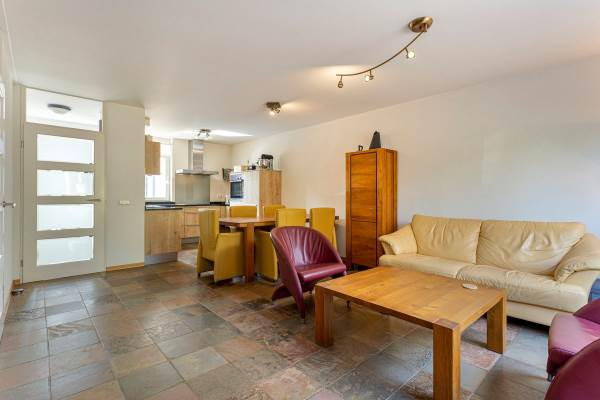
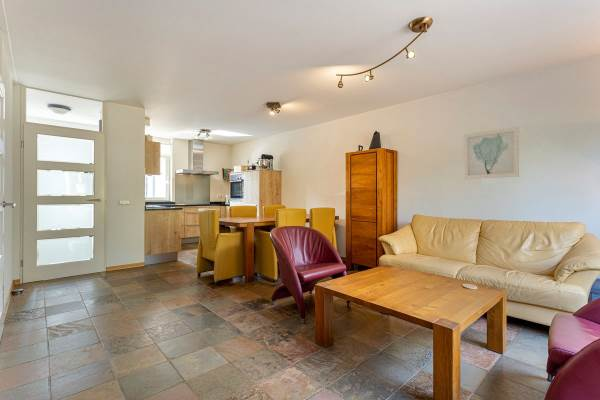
+ wall art [463,125,520,180]
